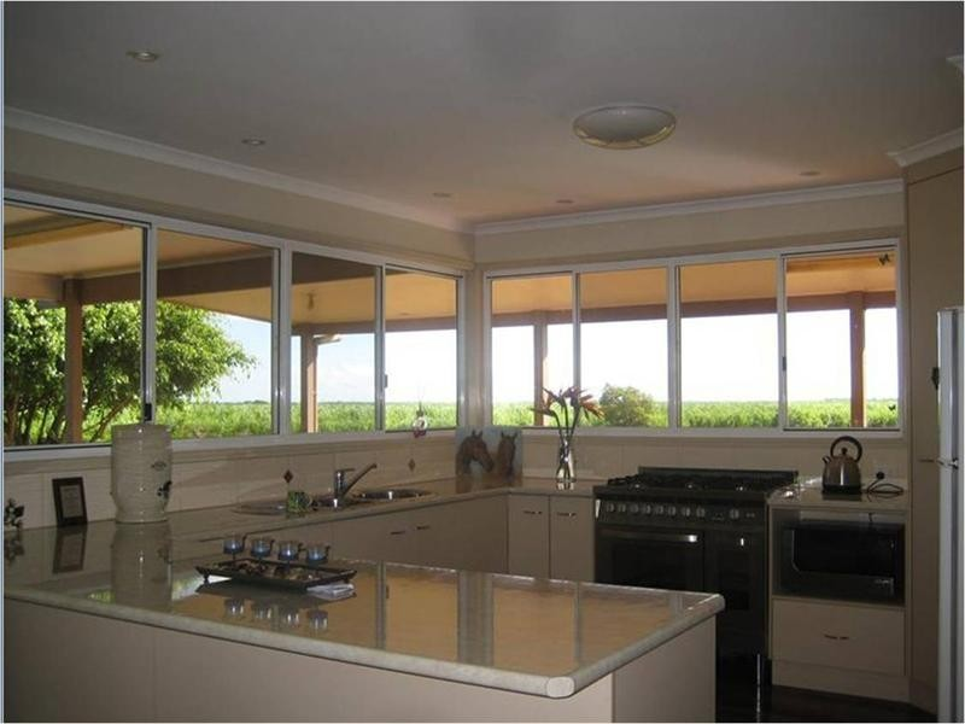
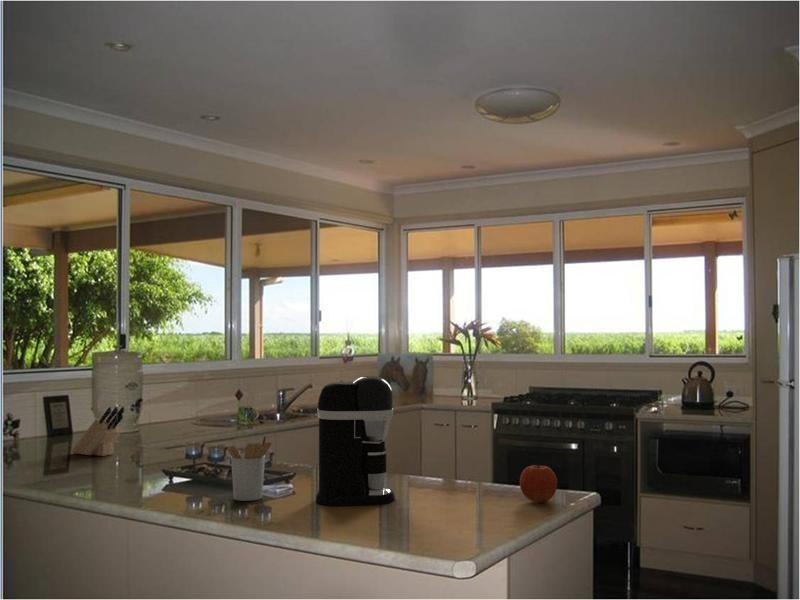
+ fruit [519,464,558,503]
+ knife block [71,406,125,457]
+ coffee maker [315,375,396,506]
+ utensil holder [226,434,272,502]
